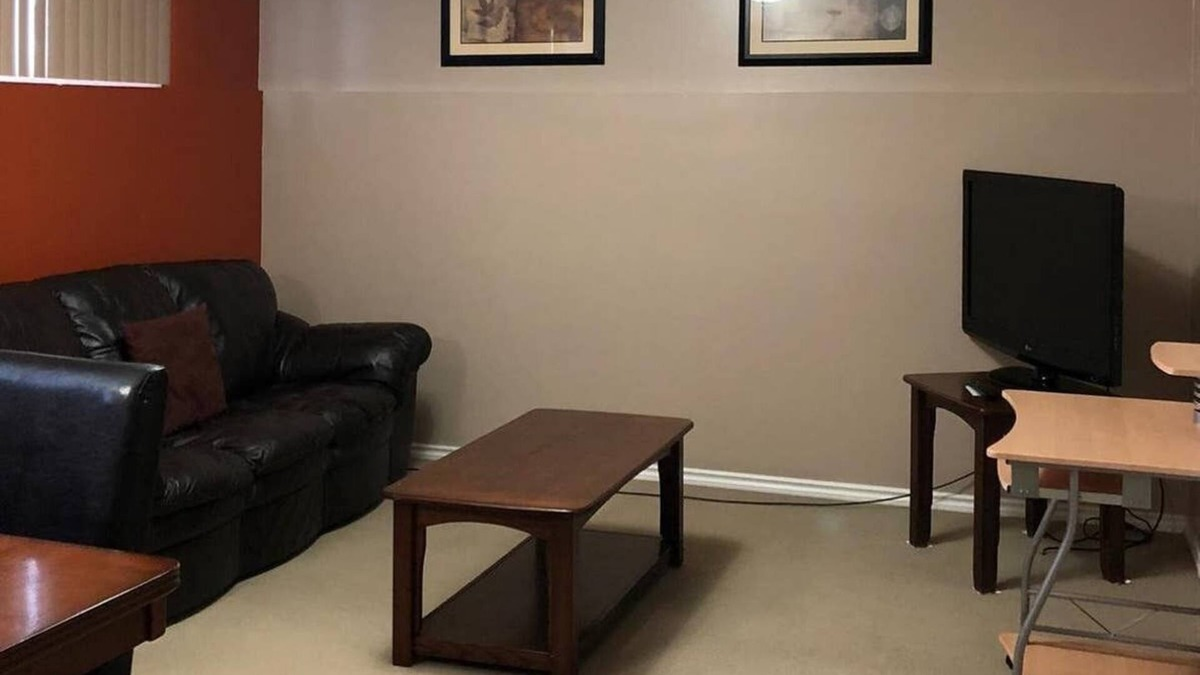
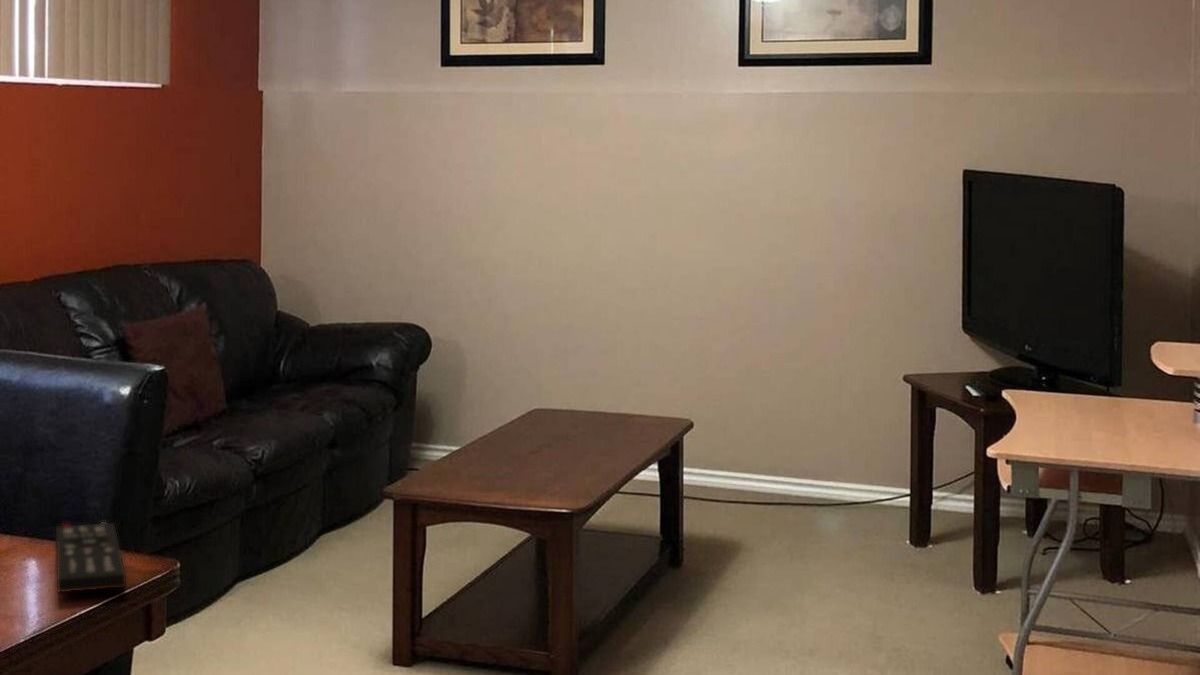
+ remote control [55,521,127,594]
